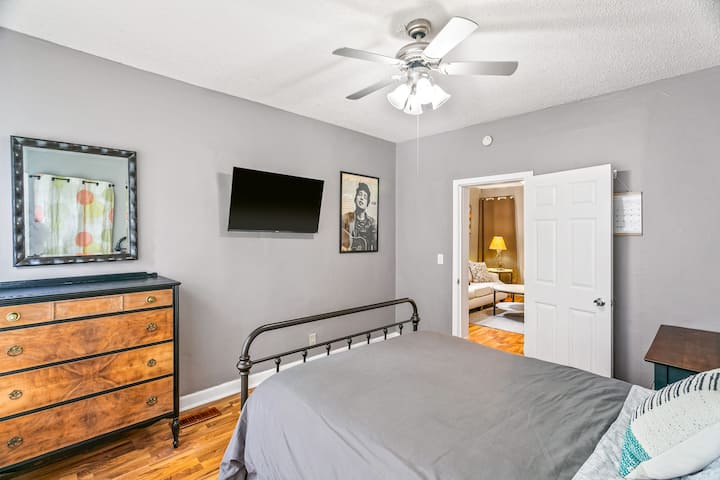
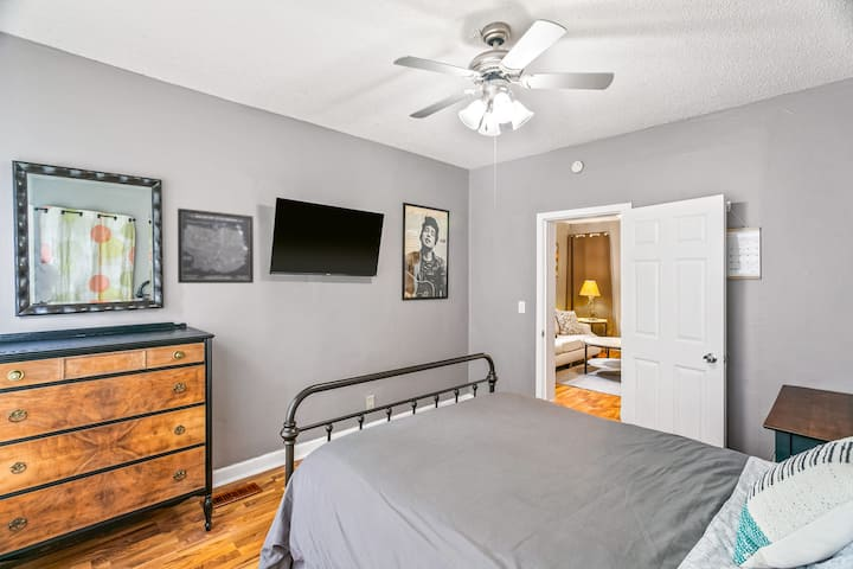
+ wall art [177,207,255,284]
